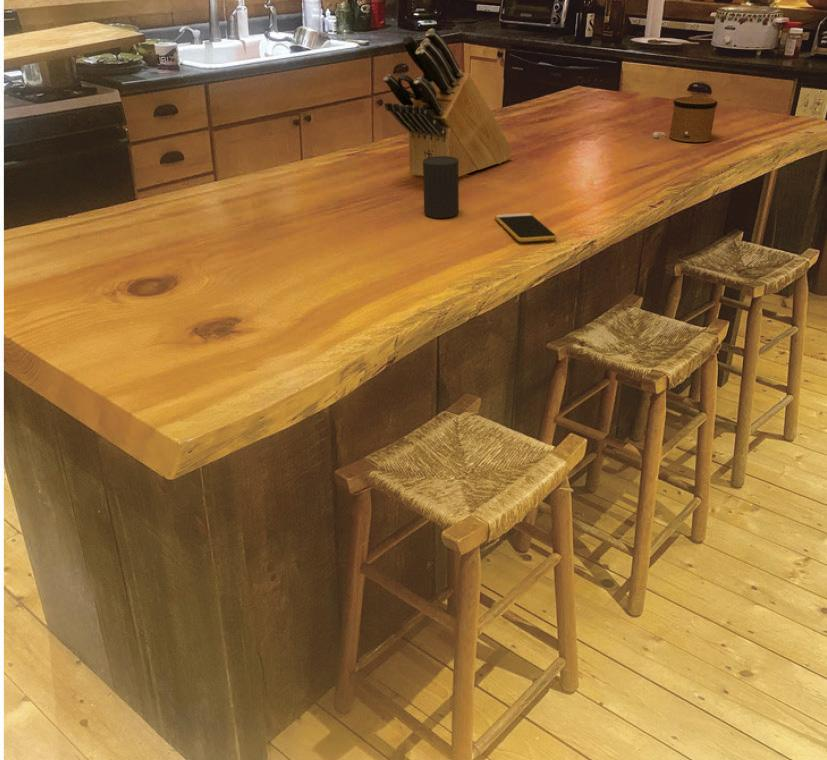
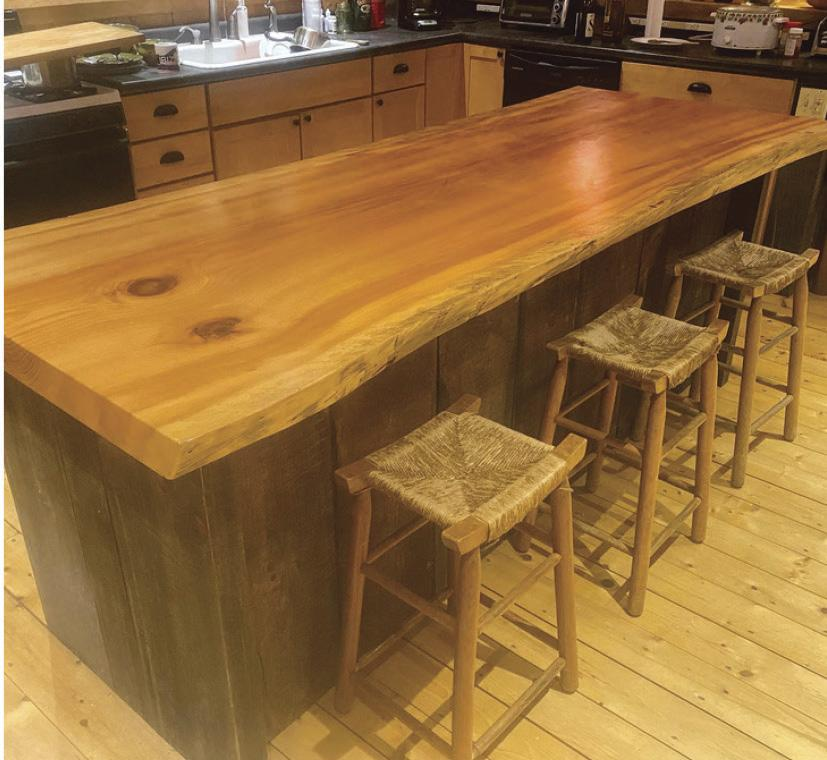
- smartphone [494,212,558,243]
- knife block [382,27,513,178]
- speaker [652,94,719,143]
- cup [422,156,460,219]
